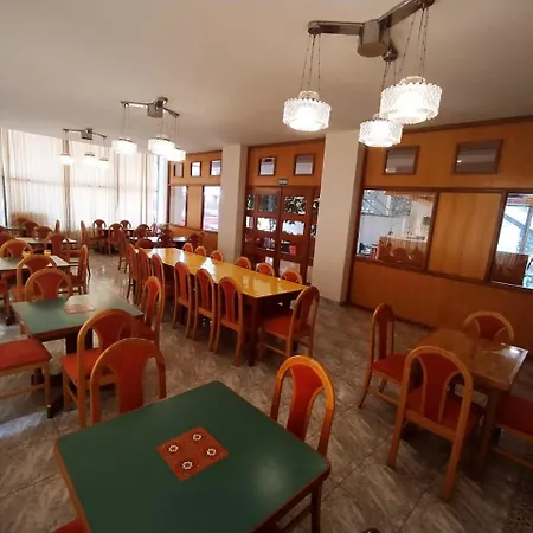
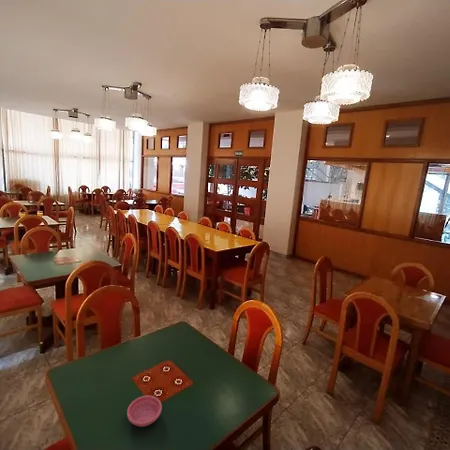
+ saucer [126,395,163,428]
